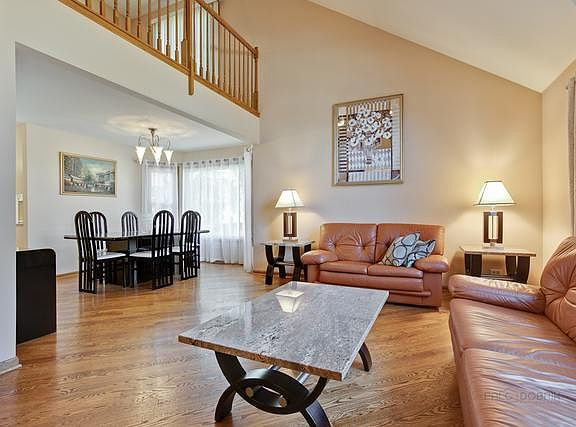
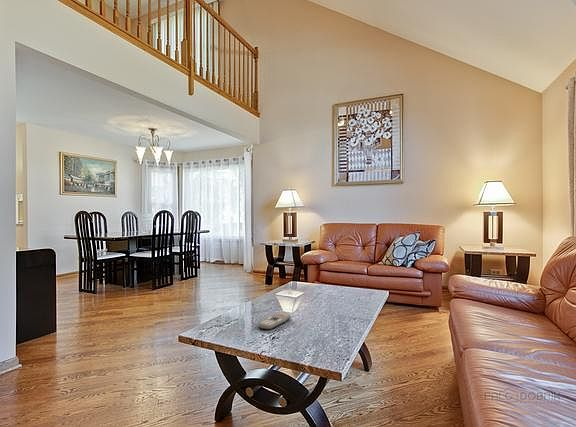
+ remote control [257,311,292,331]
